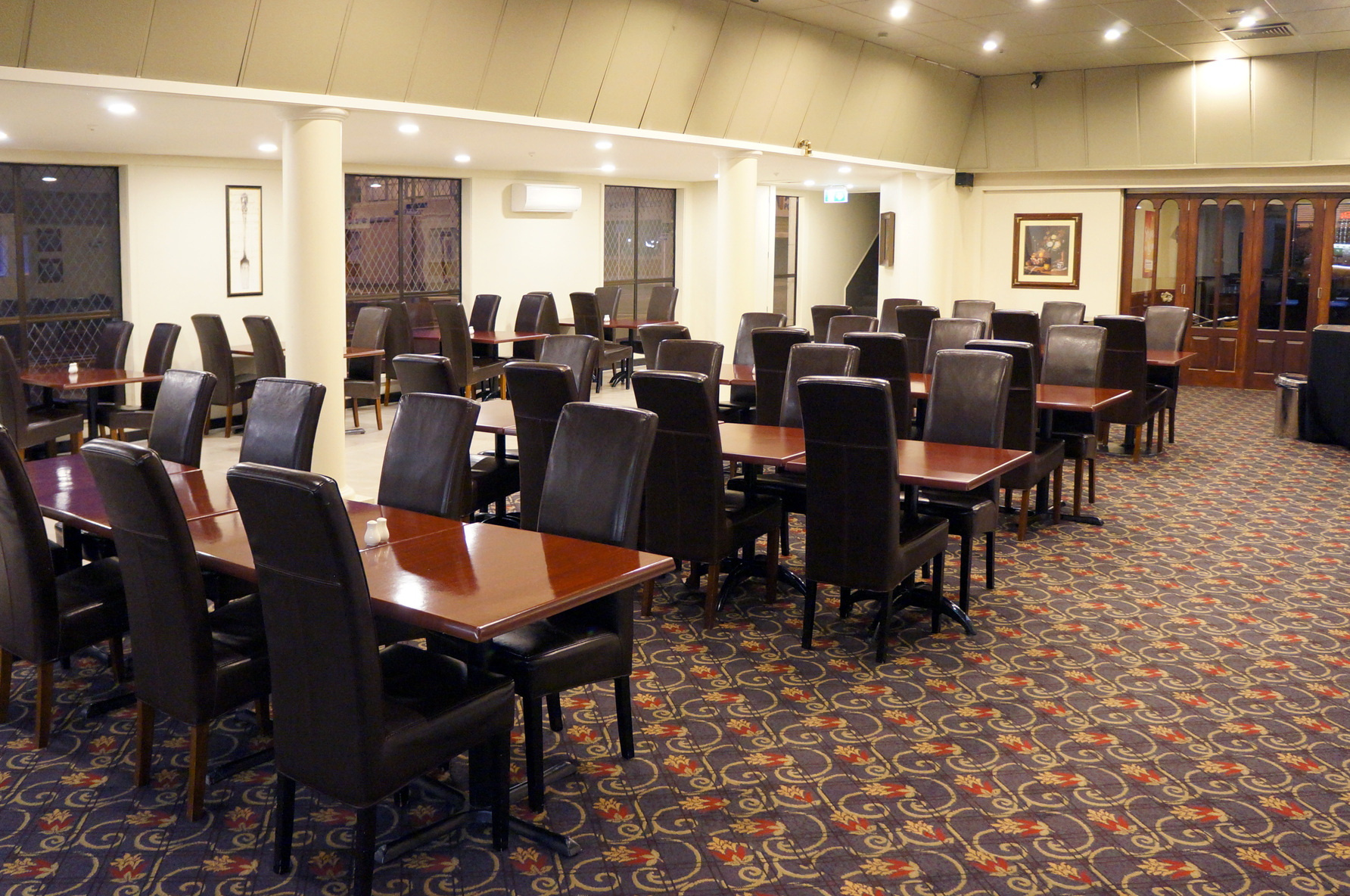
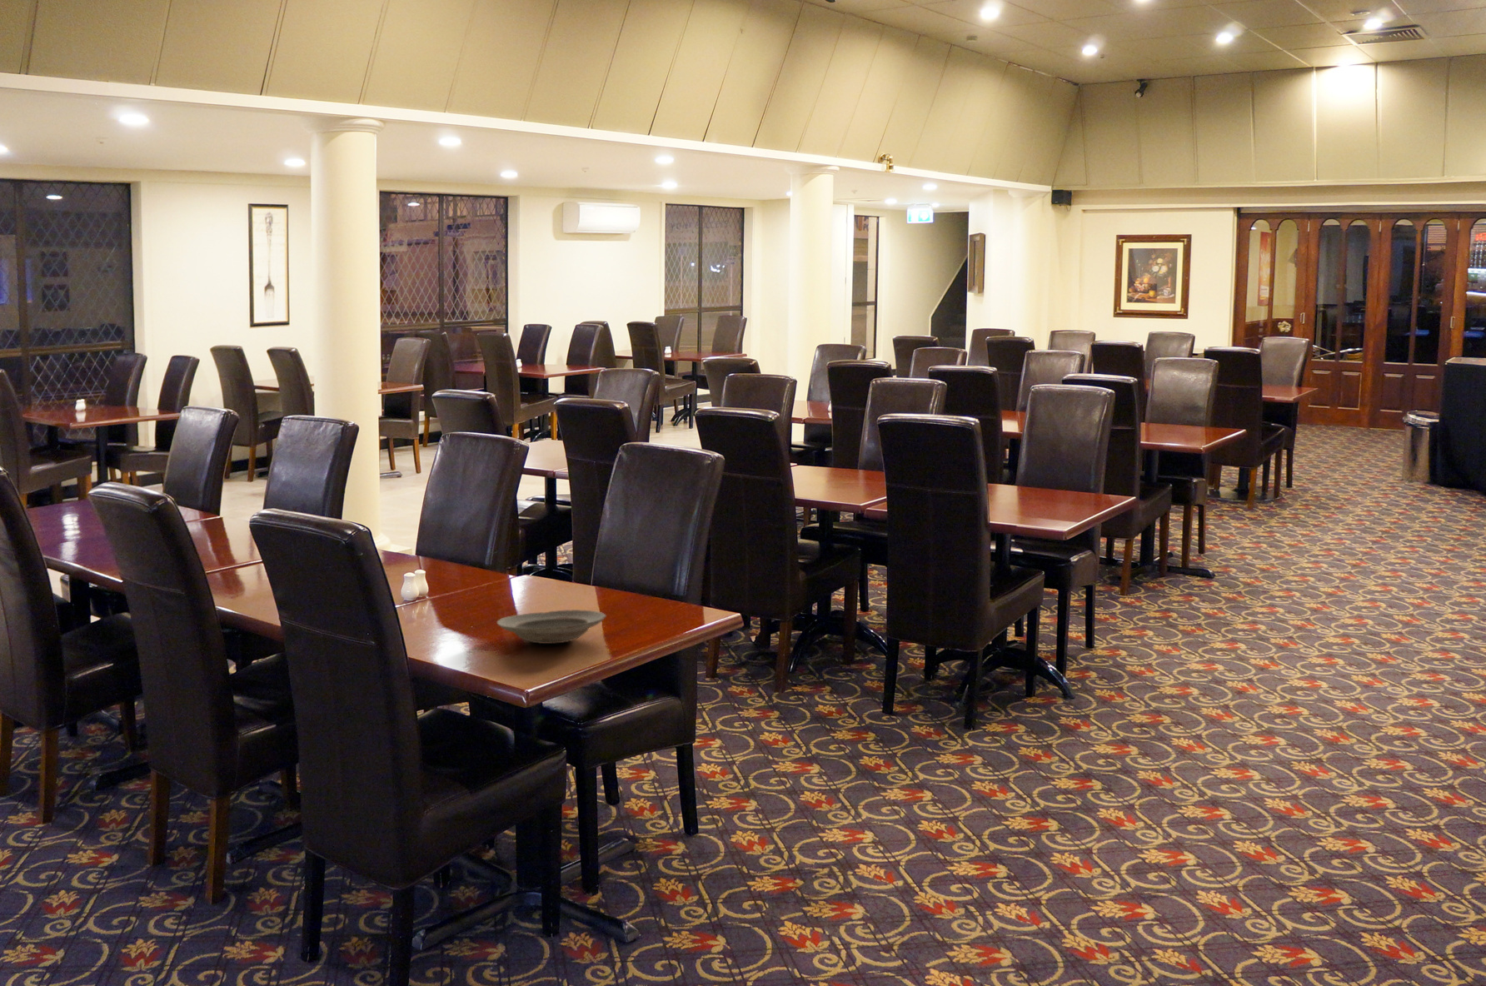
+ plate [495,609,607,645]
